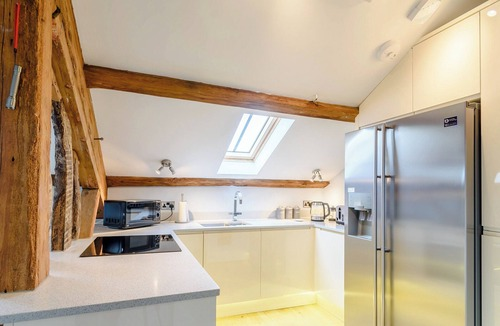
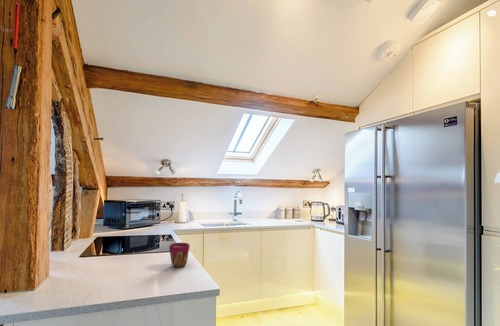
+ cup [168,242,191,268]
